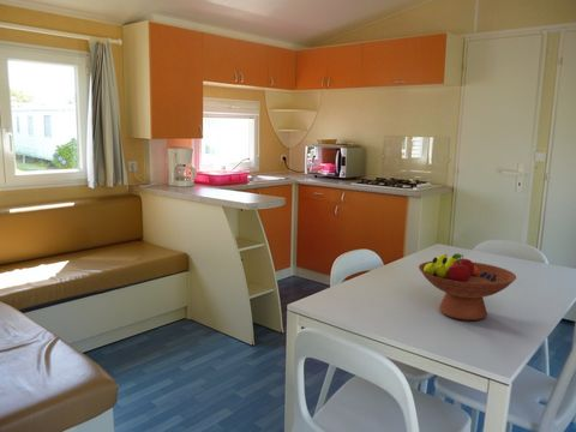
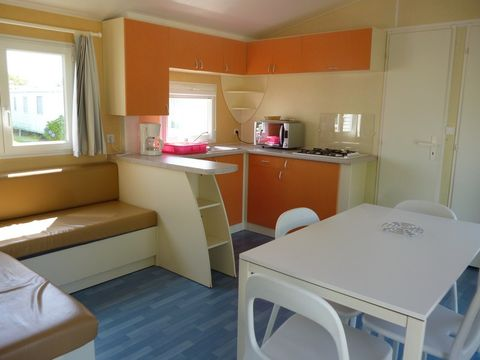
- fruit bowl [418,252,517,322]
